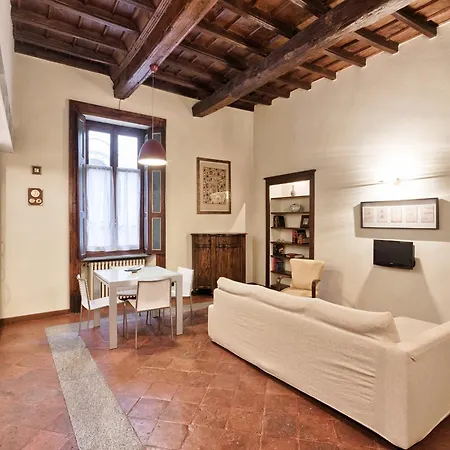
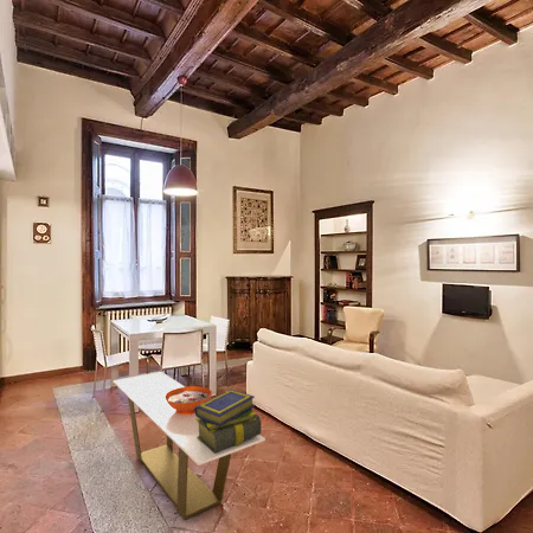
+ stack of books [194,388,263,454]
+ decorative bowl [165,385,213,415]
+ coffee table [111,371,266,521]
